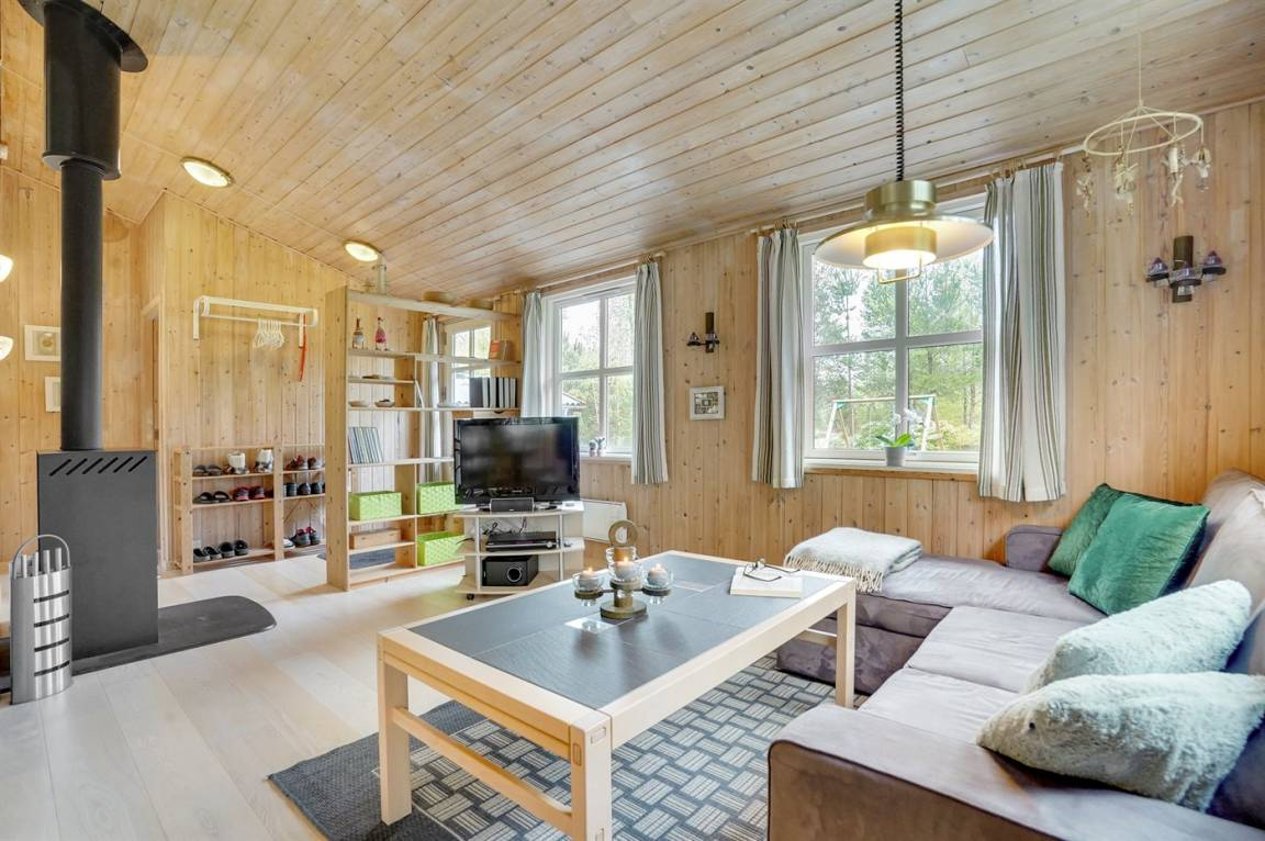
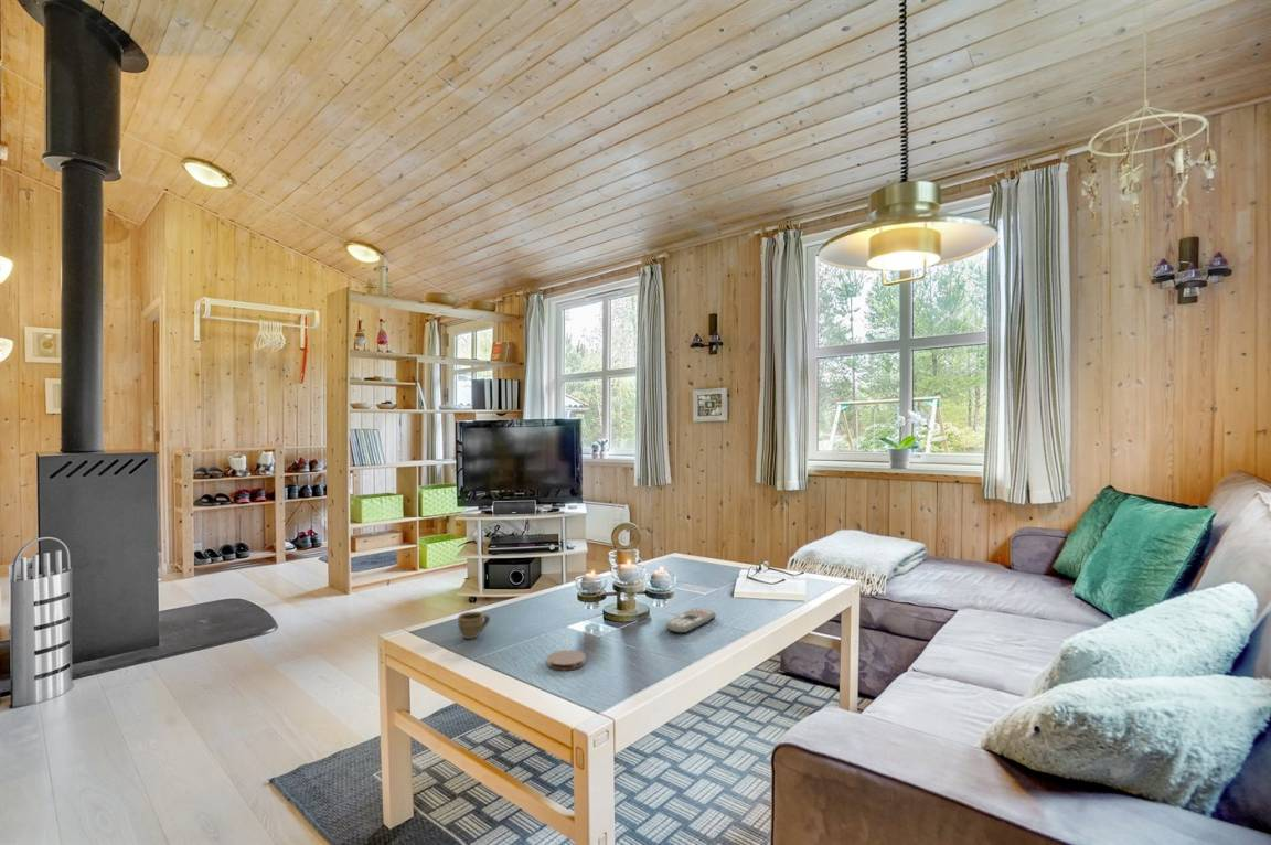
+ coaster [546,649,587,671]
+ remote control [665,607,717,634]
+ cup [457,611,491,640]
